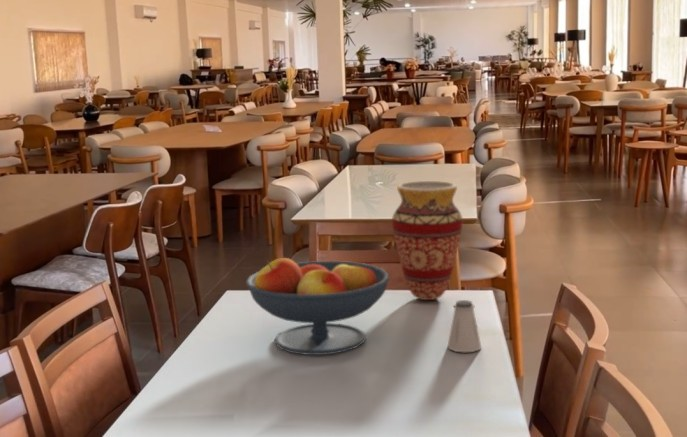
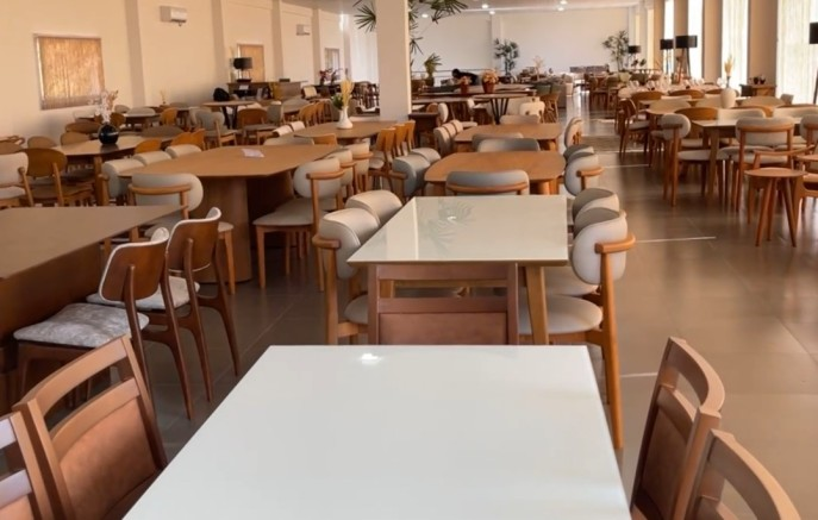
- saltshaker [446,299,483,353]
- vase [391,180,464,301]
- fruit bowl [245,257,390,356]
